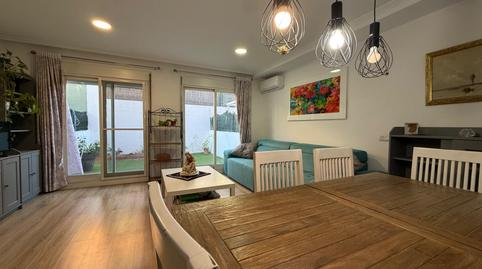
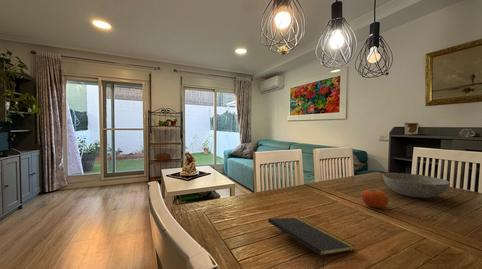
+ fruit [361,188,389,209]
+ notepad [267,217,355,269]
+ bowl [382,172,451,199]
